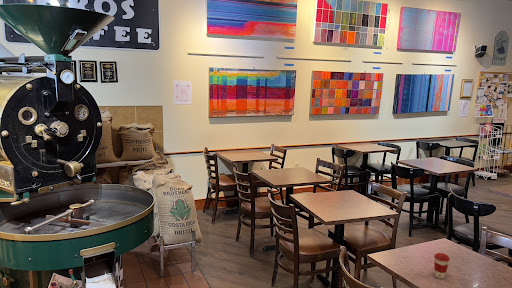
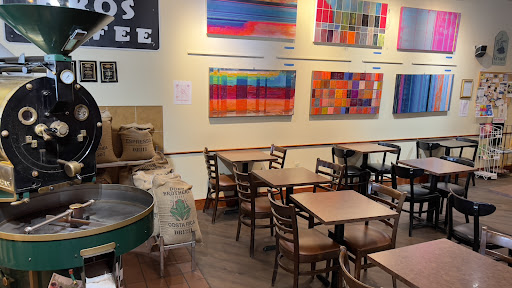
- coffee cup [433,252,451,279]
